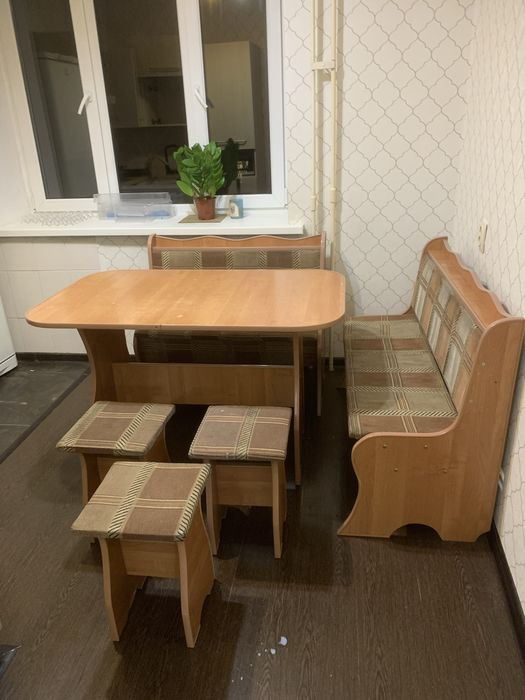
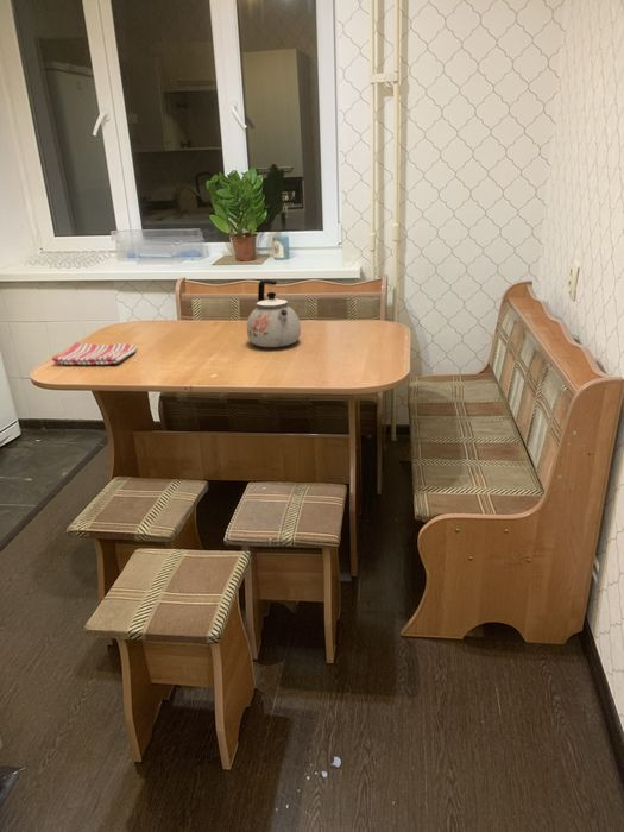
+ kettle [246,279,302,348]
+ dish towel [51,341,139,366]
